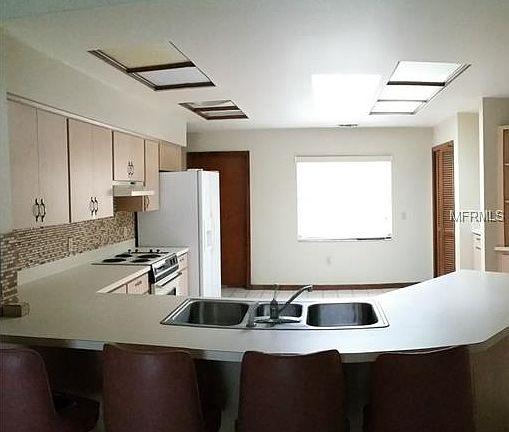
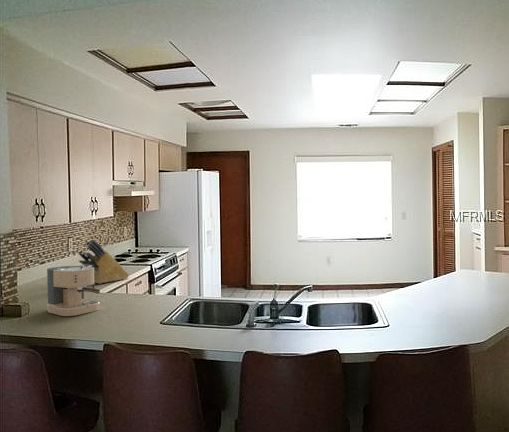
+ knife block [77,239,130,285]
+ coffee maker [46,265,101,317]
